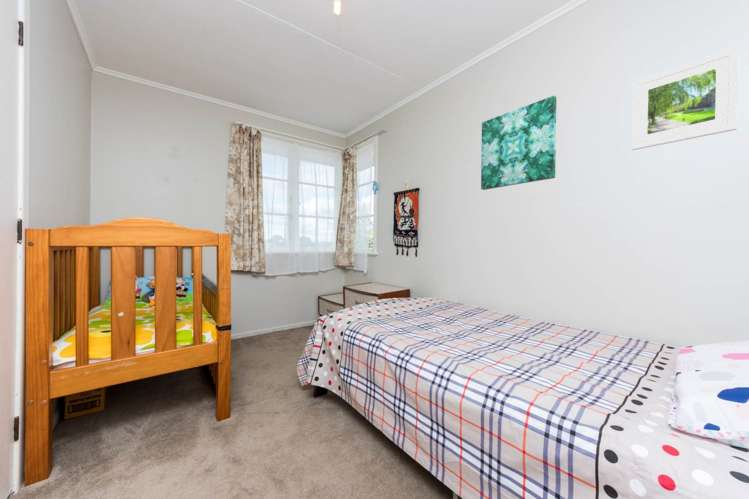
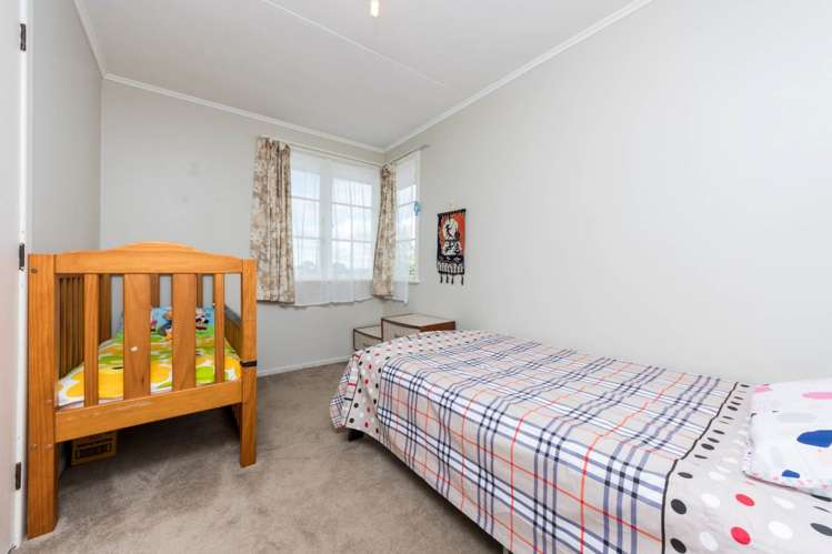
- wall art [480,95,557,191]
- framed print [630,46,740,151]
